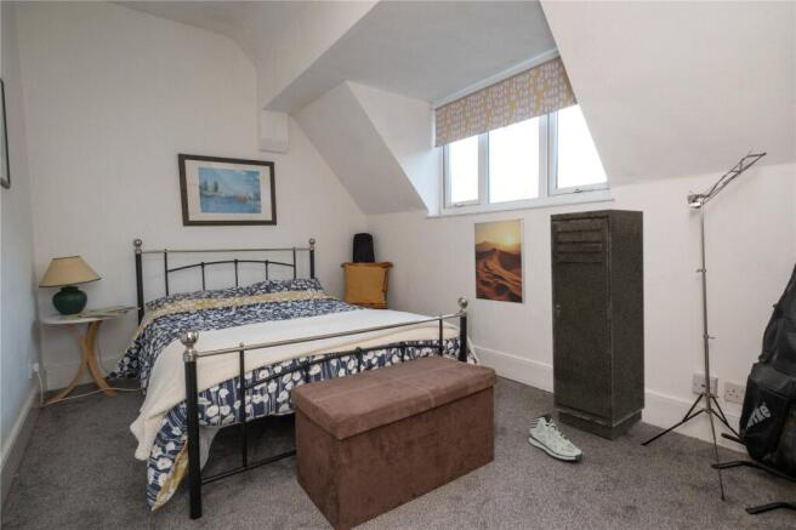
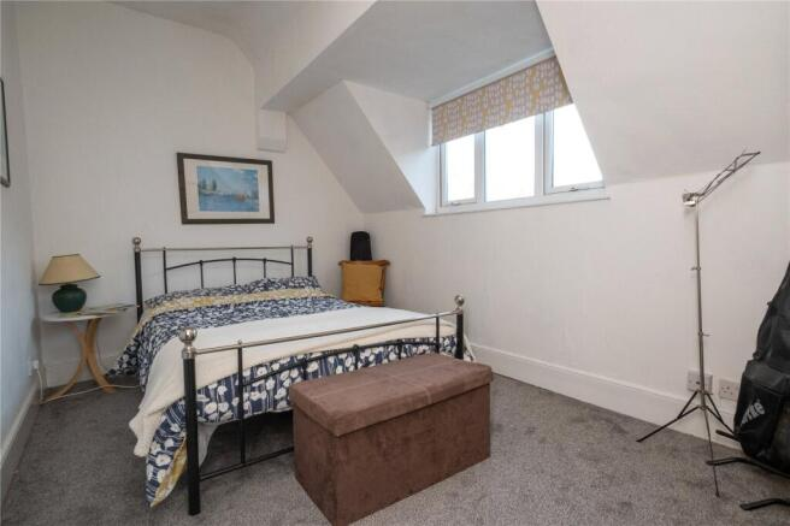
- storage cabinet [548,209,646,440]
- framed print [472,217,527,306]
- sneaker [528,412,584,462]
